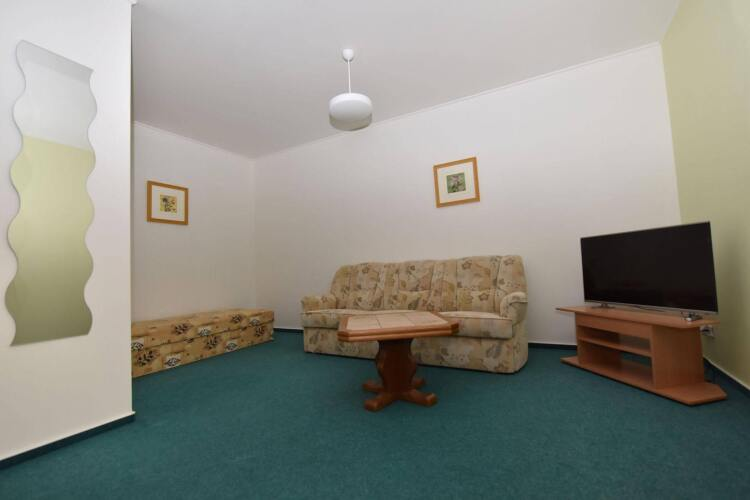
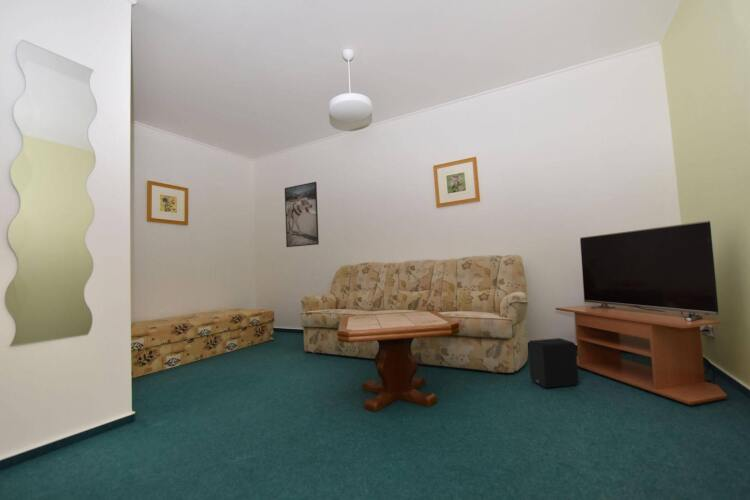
+ speaker [527,337,580,389]
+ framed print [284,181,320,248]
